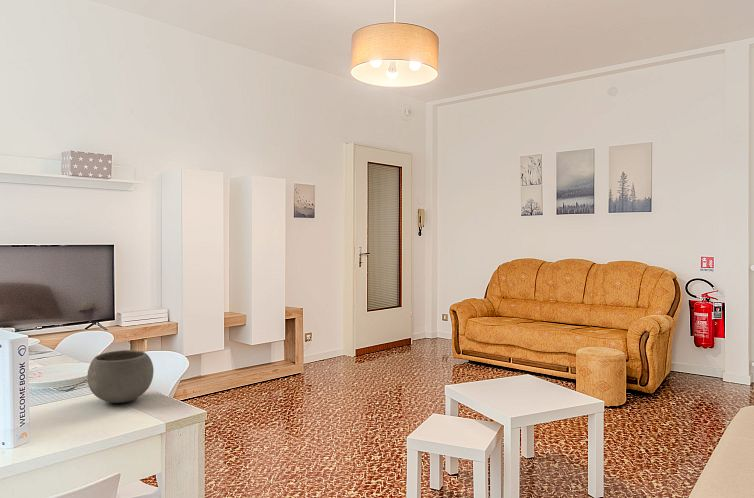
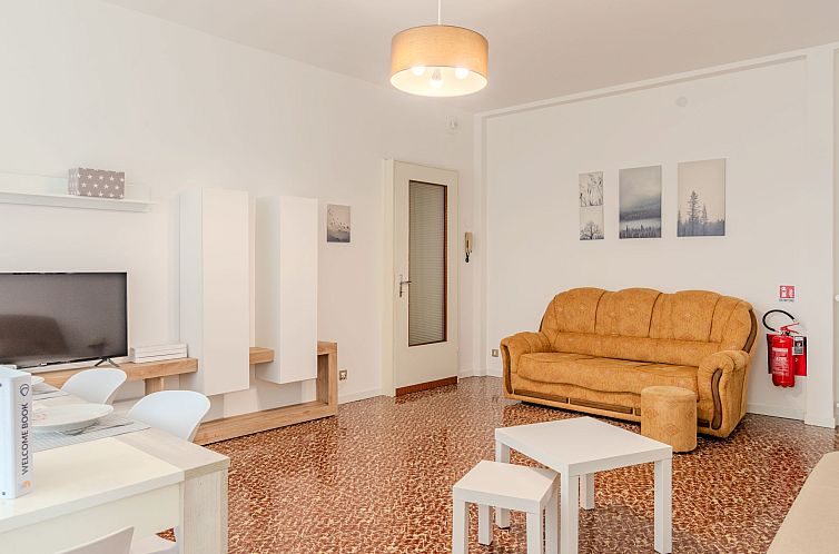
- bowl [86,349,155,404]
